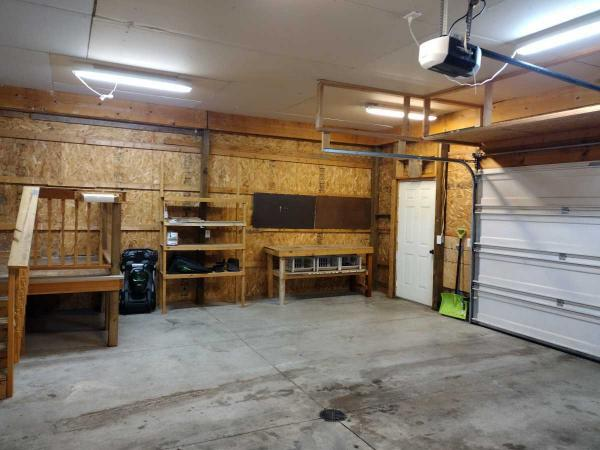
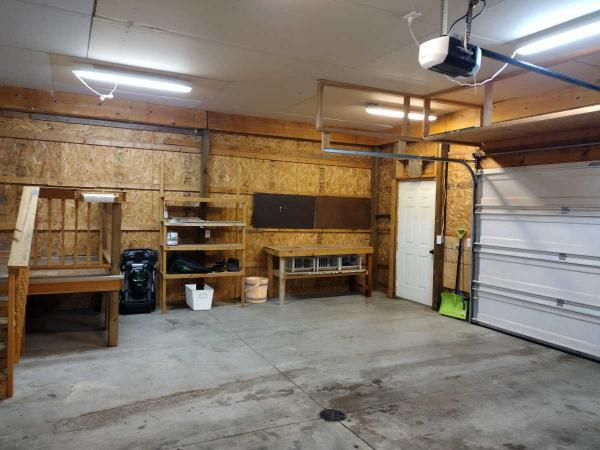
+ storage bin [184,283,215,311]
+ bucket [244,276,269,304]
